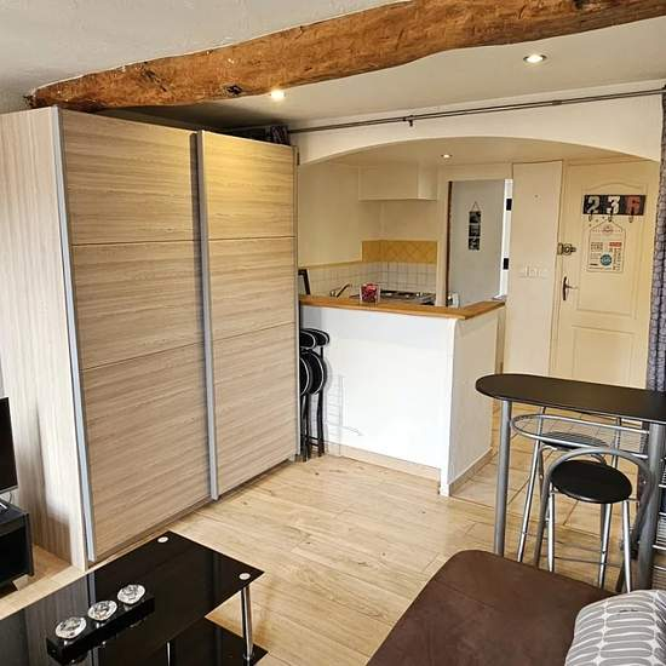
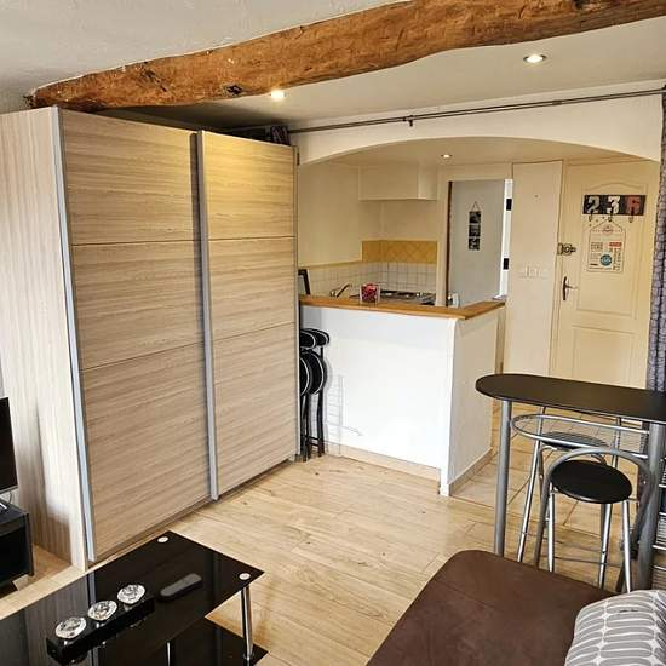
+ remote control [156,572,205,602]
